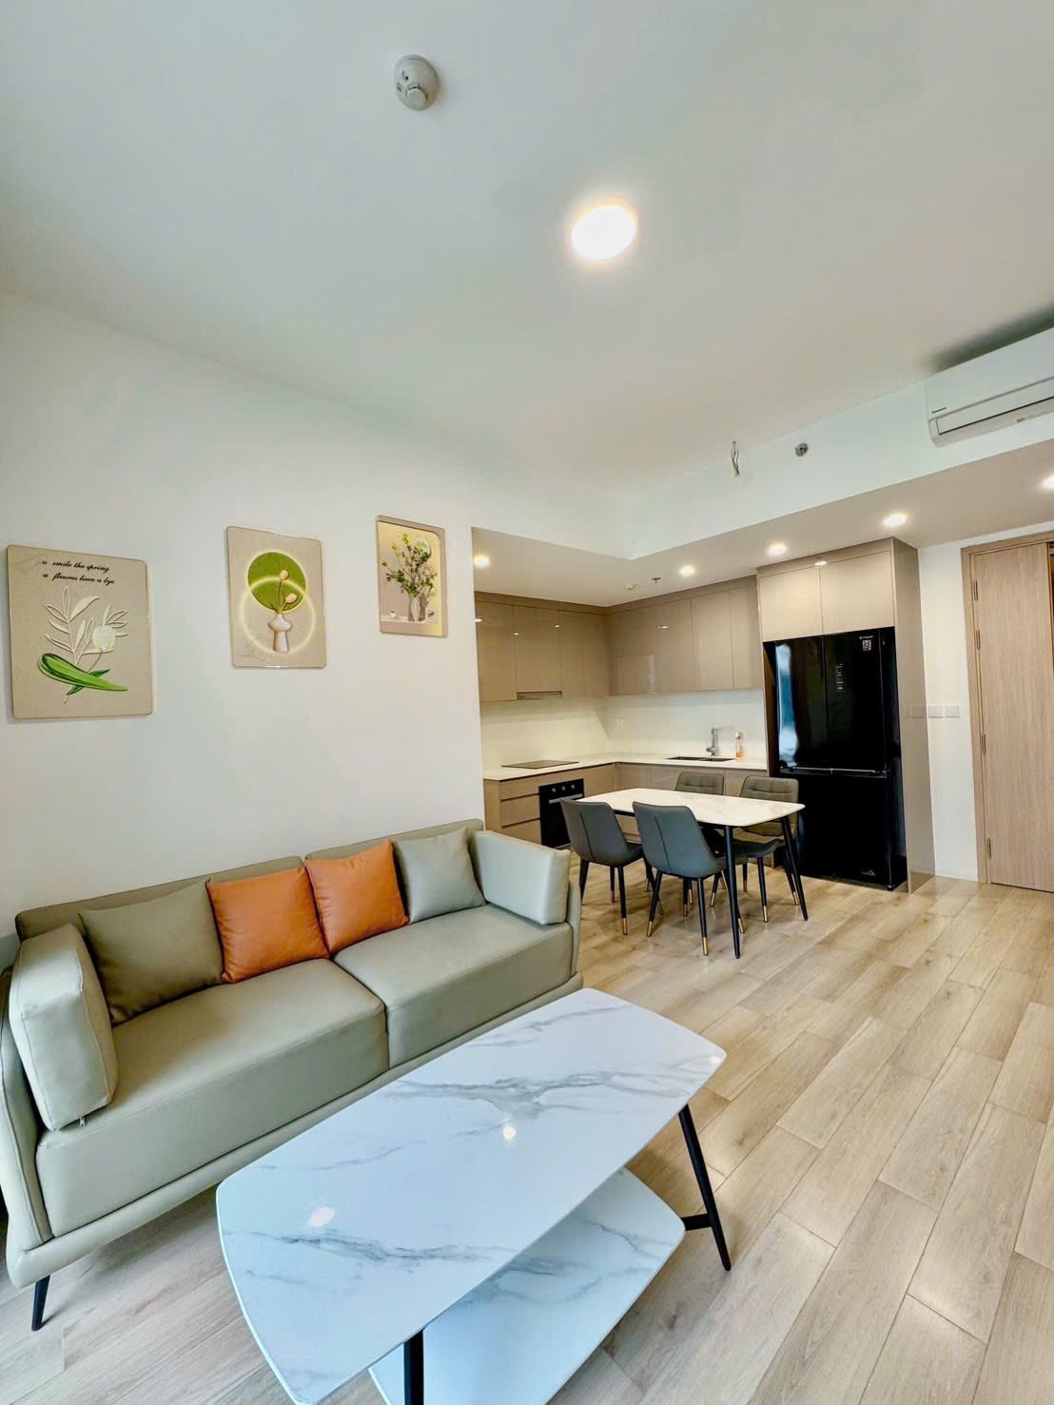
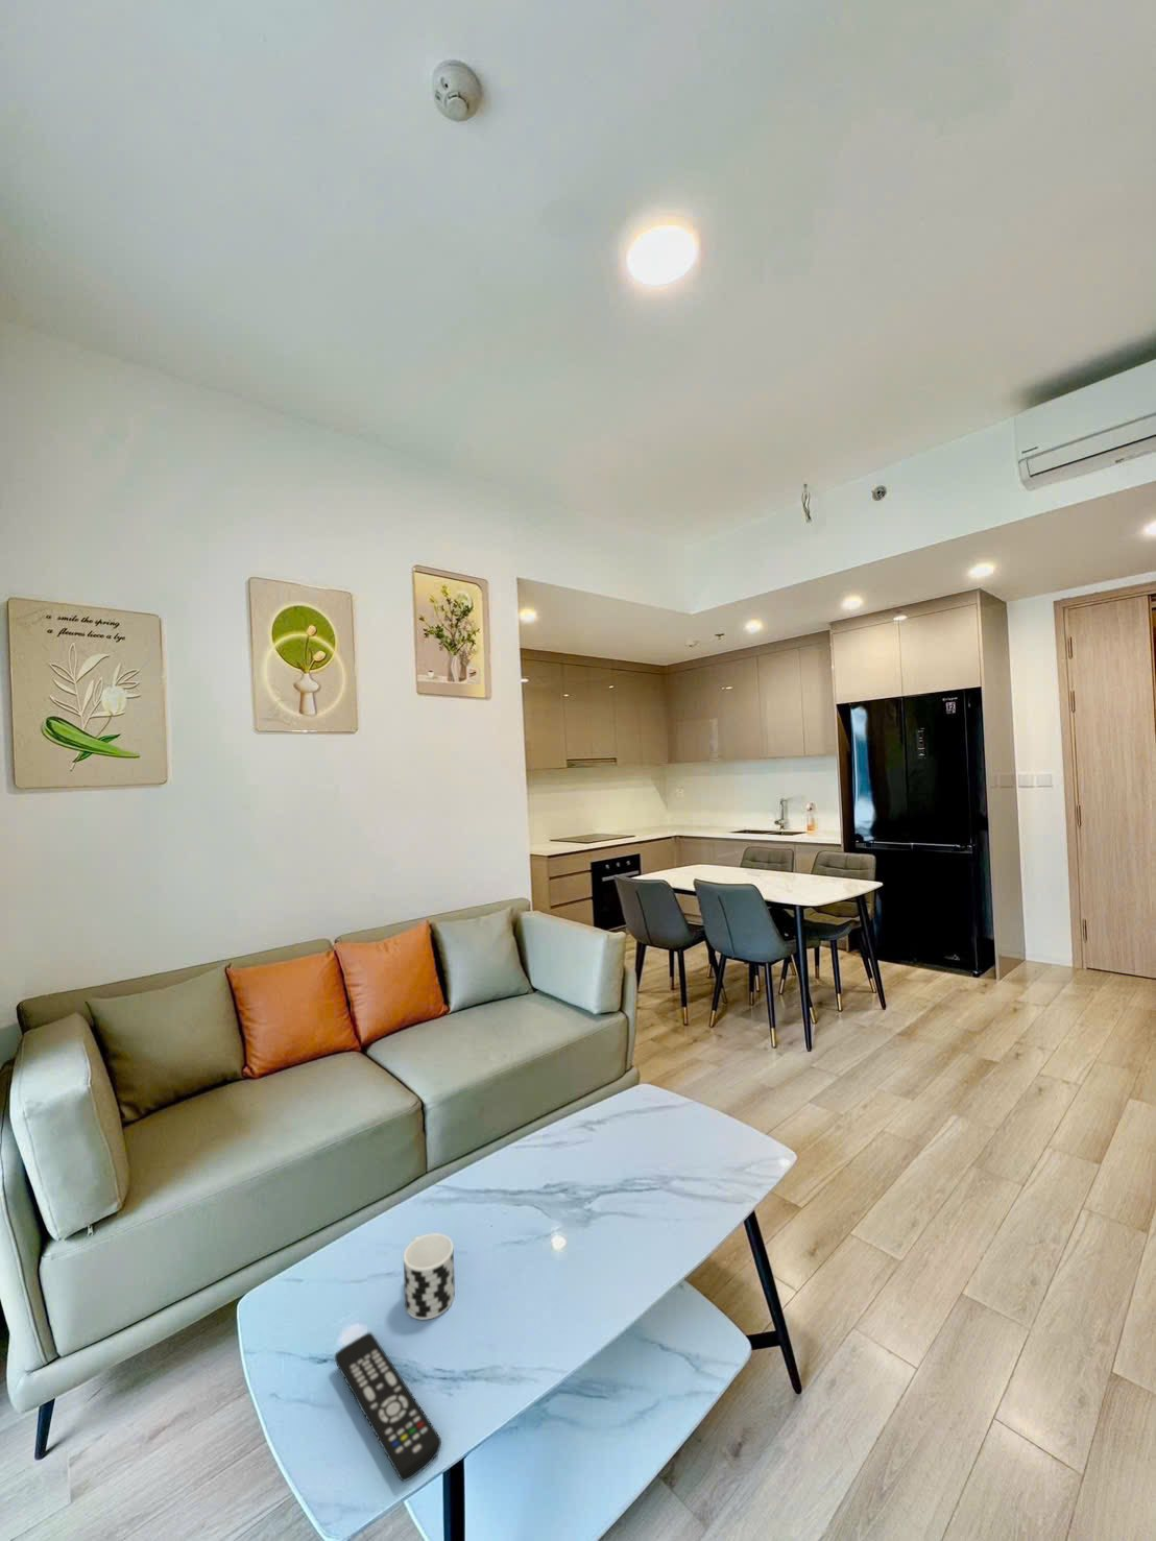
+ remote control [334,1331,442,1483]
+ cup [403,1233,455,1321]
